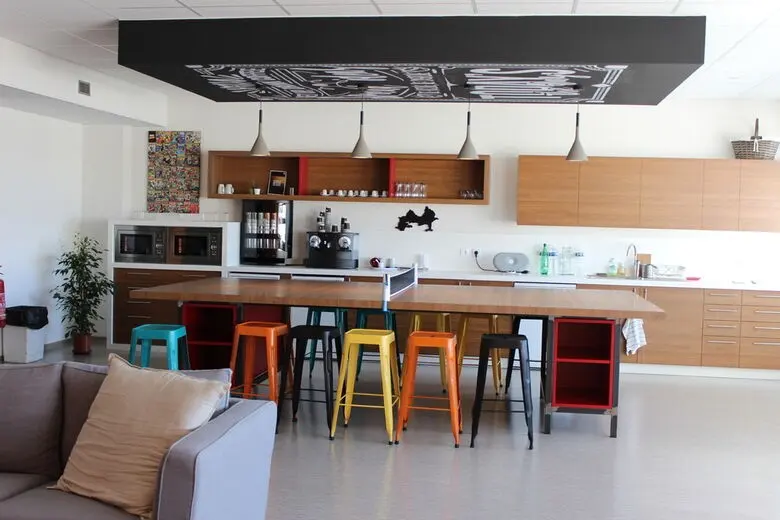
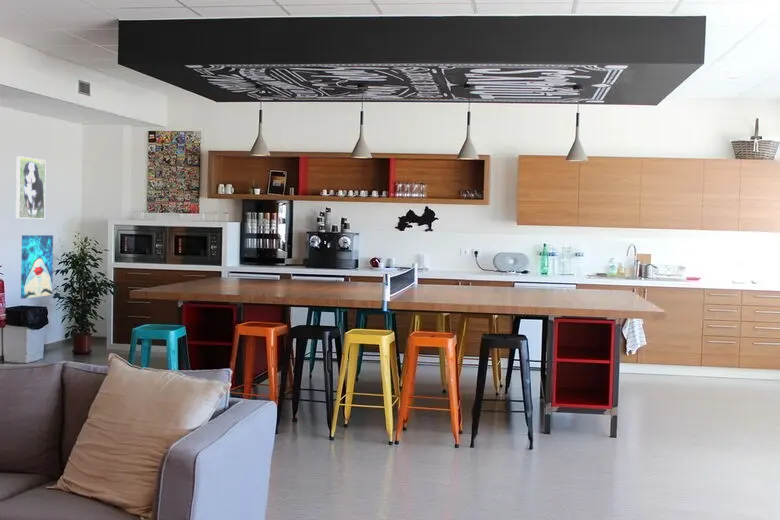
+ wall art [20,234,54,300]
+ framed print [15,155,47,220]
